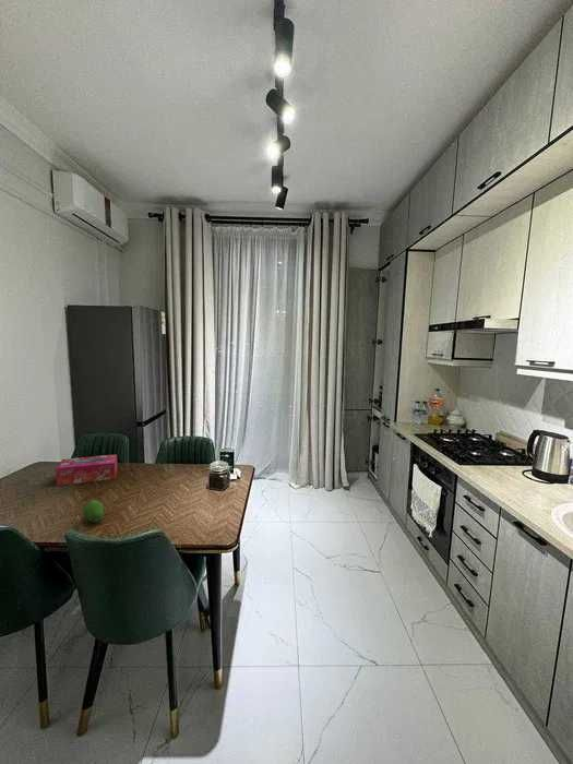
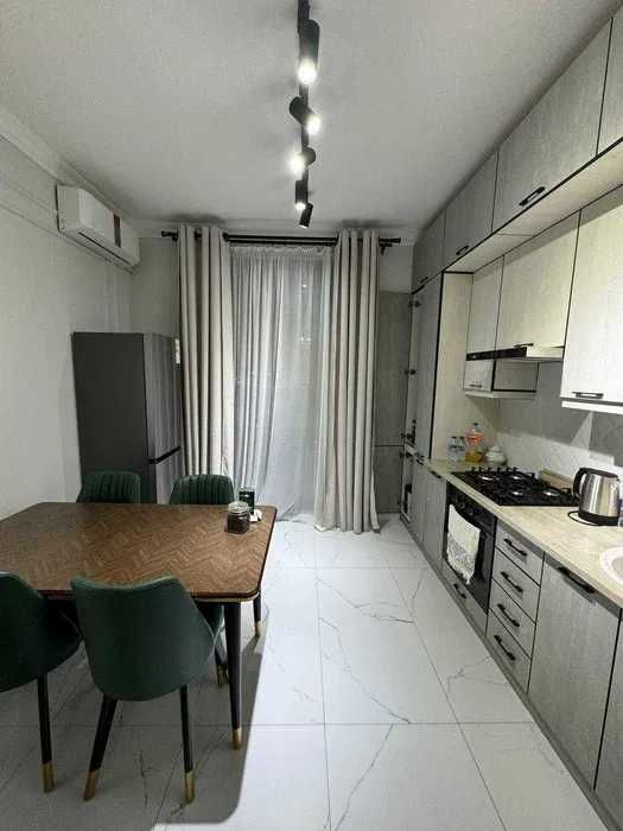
- fruit [82,499,105,524]
- tissue box [55,454,118,487]
